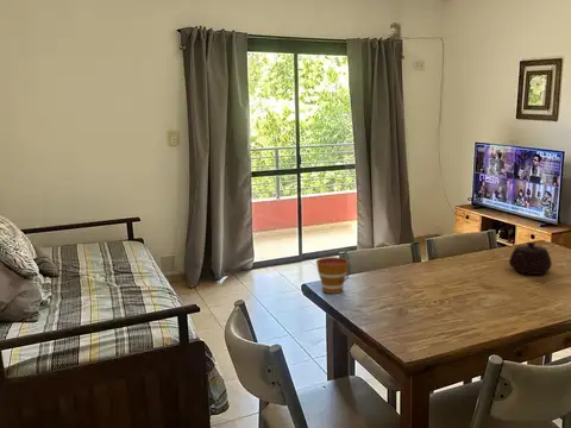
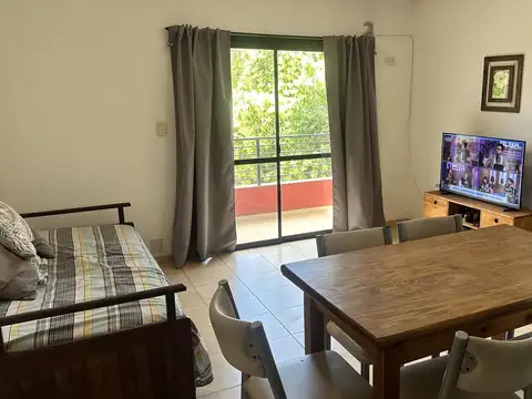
- cup [315,256,350,295]
- teapot [508,241,553,276]
